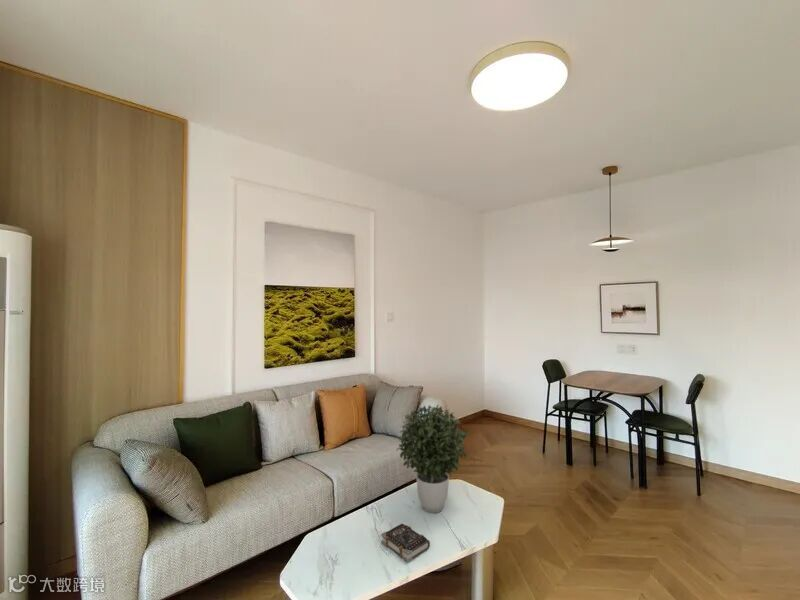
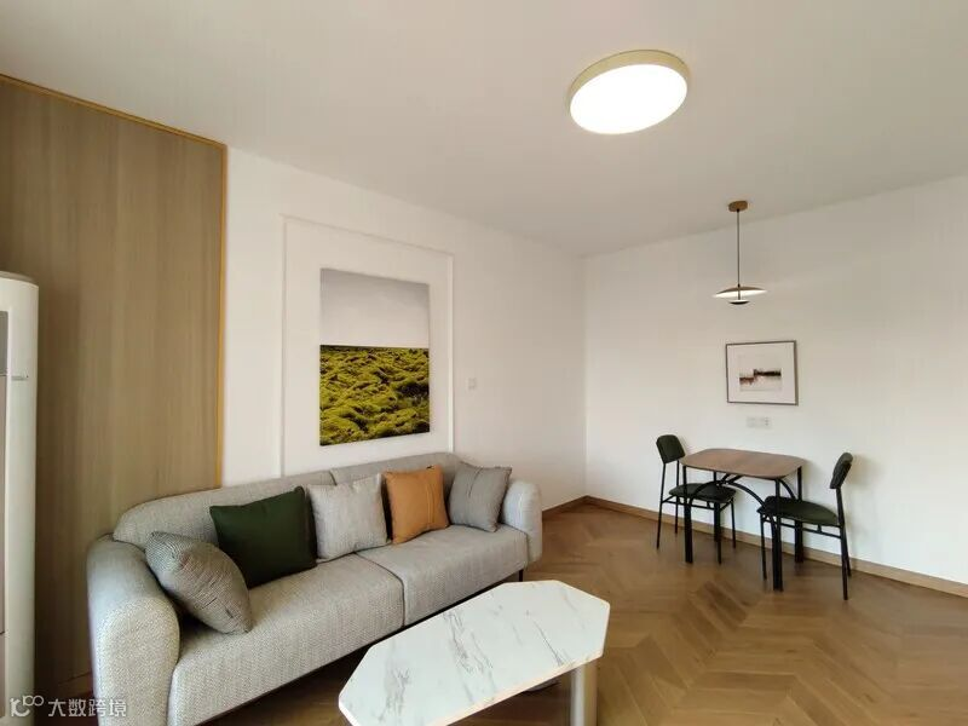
- potted plant [395,403,469,514]
- book [380,523,431,563]
